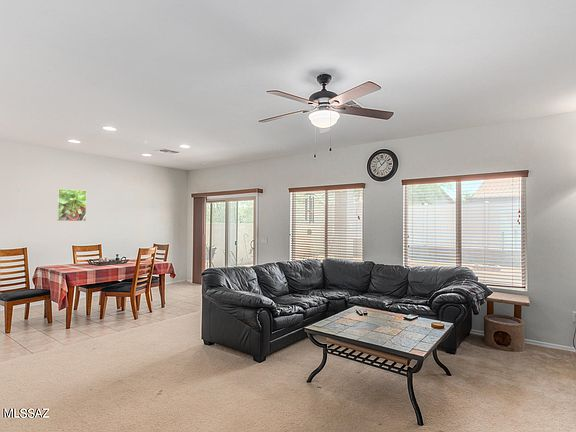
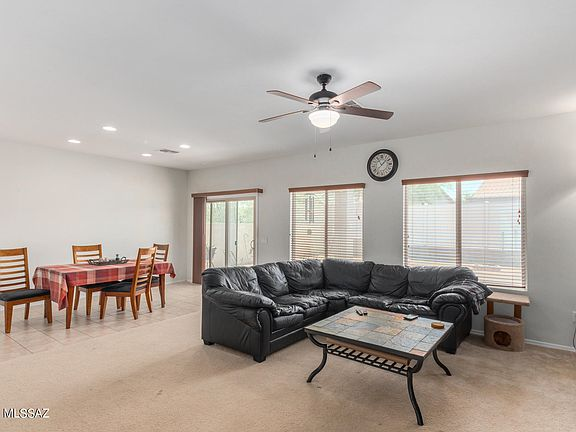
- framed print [56,188,87,222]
